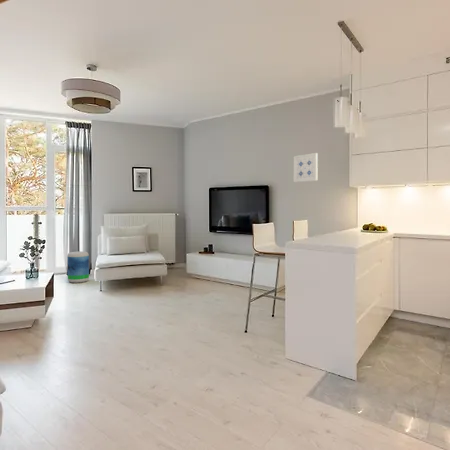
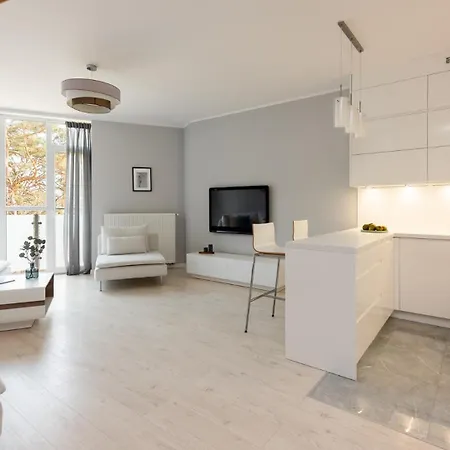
- stool [66,250,90,284]
- wall art [293,152,319,183]
